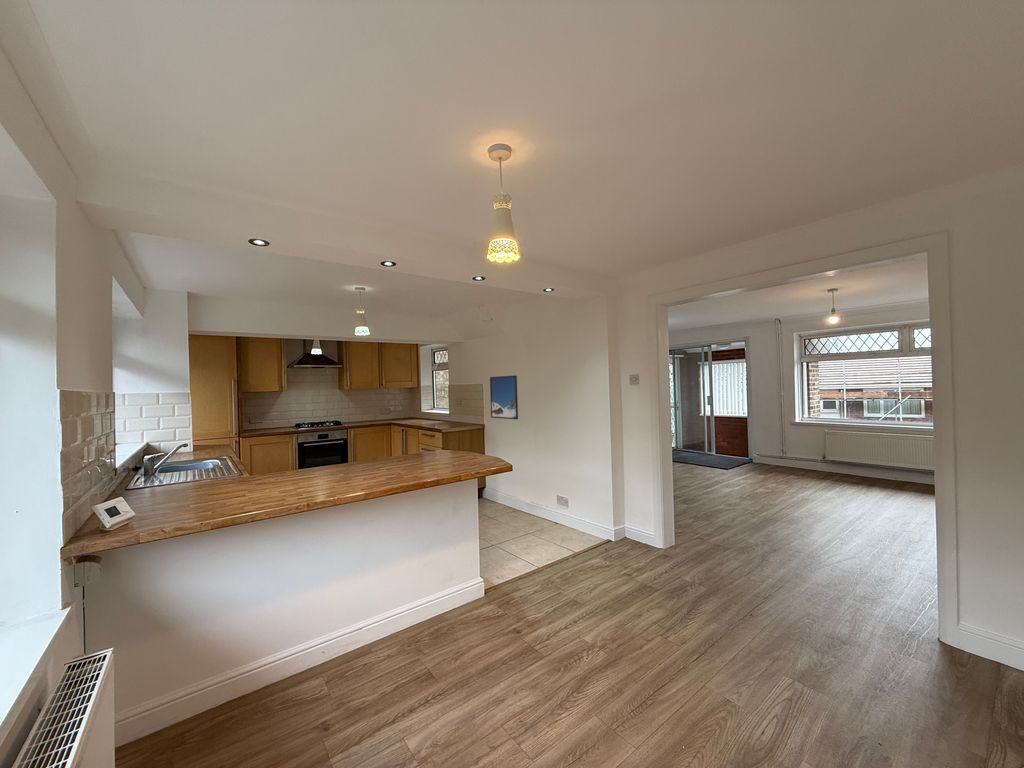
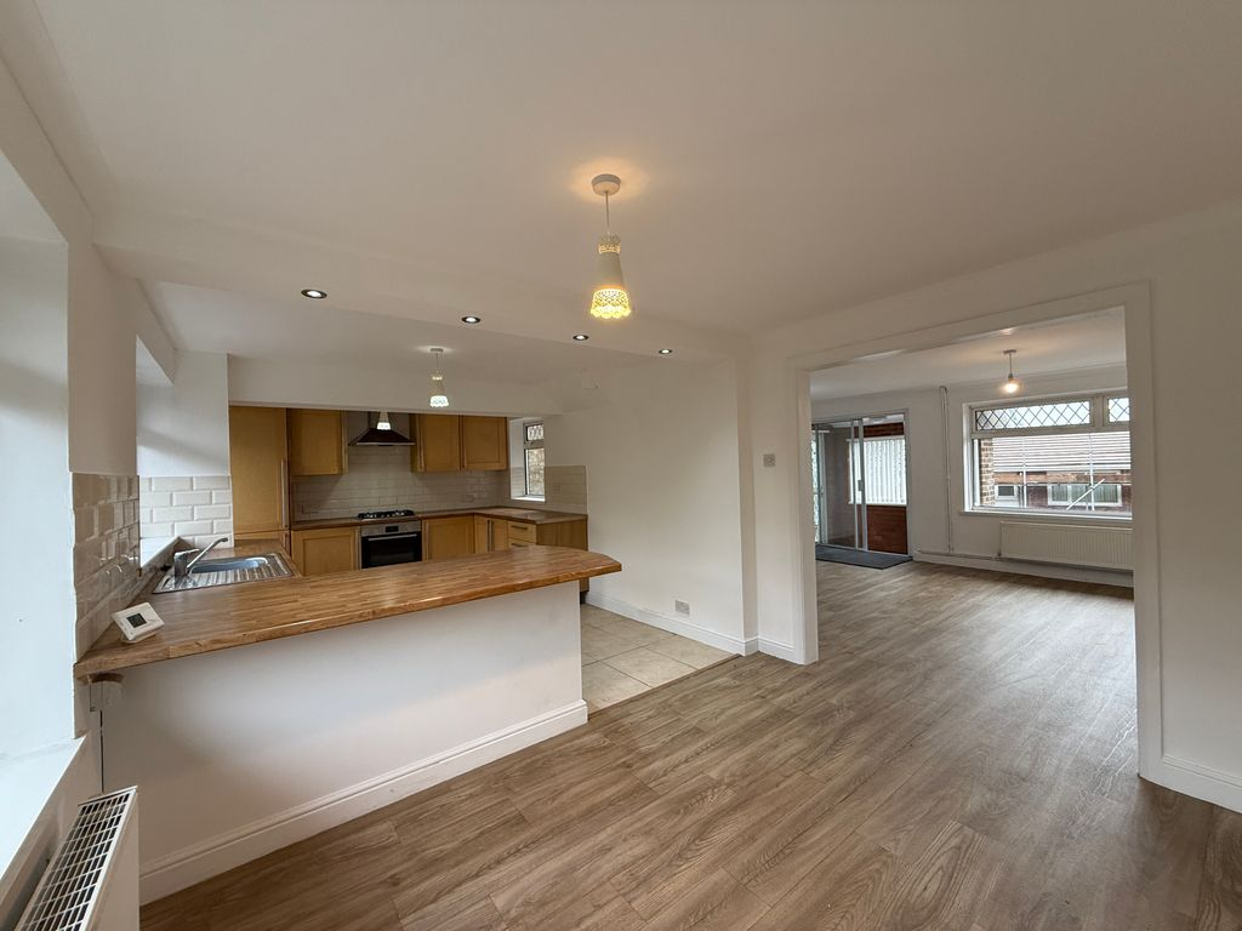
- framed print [489,374,519,420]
